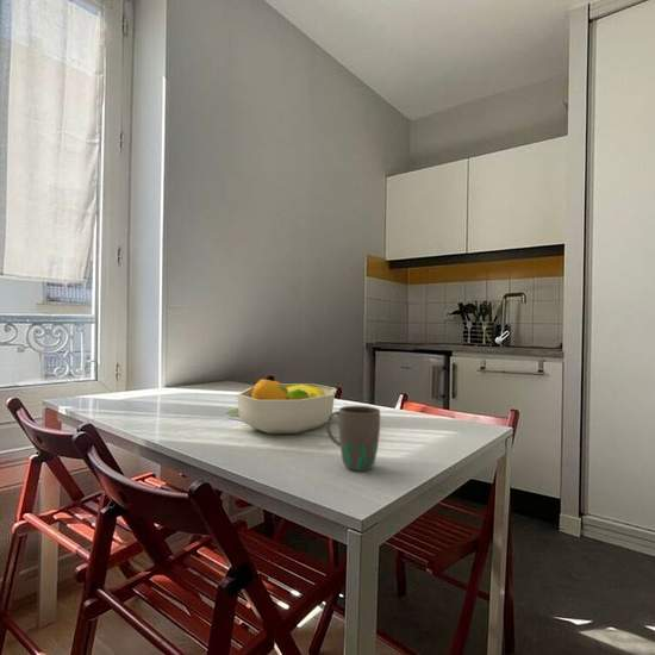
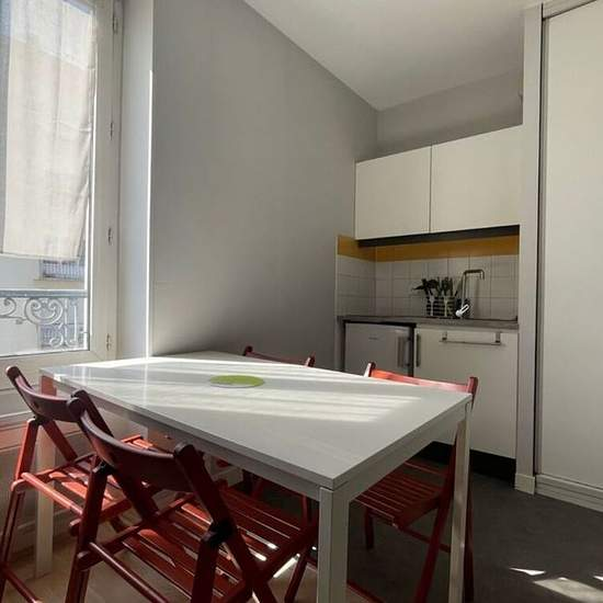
- fruit bowl [236,378,337,435]
- mug [325,405,381,472]
